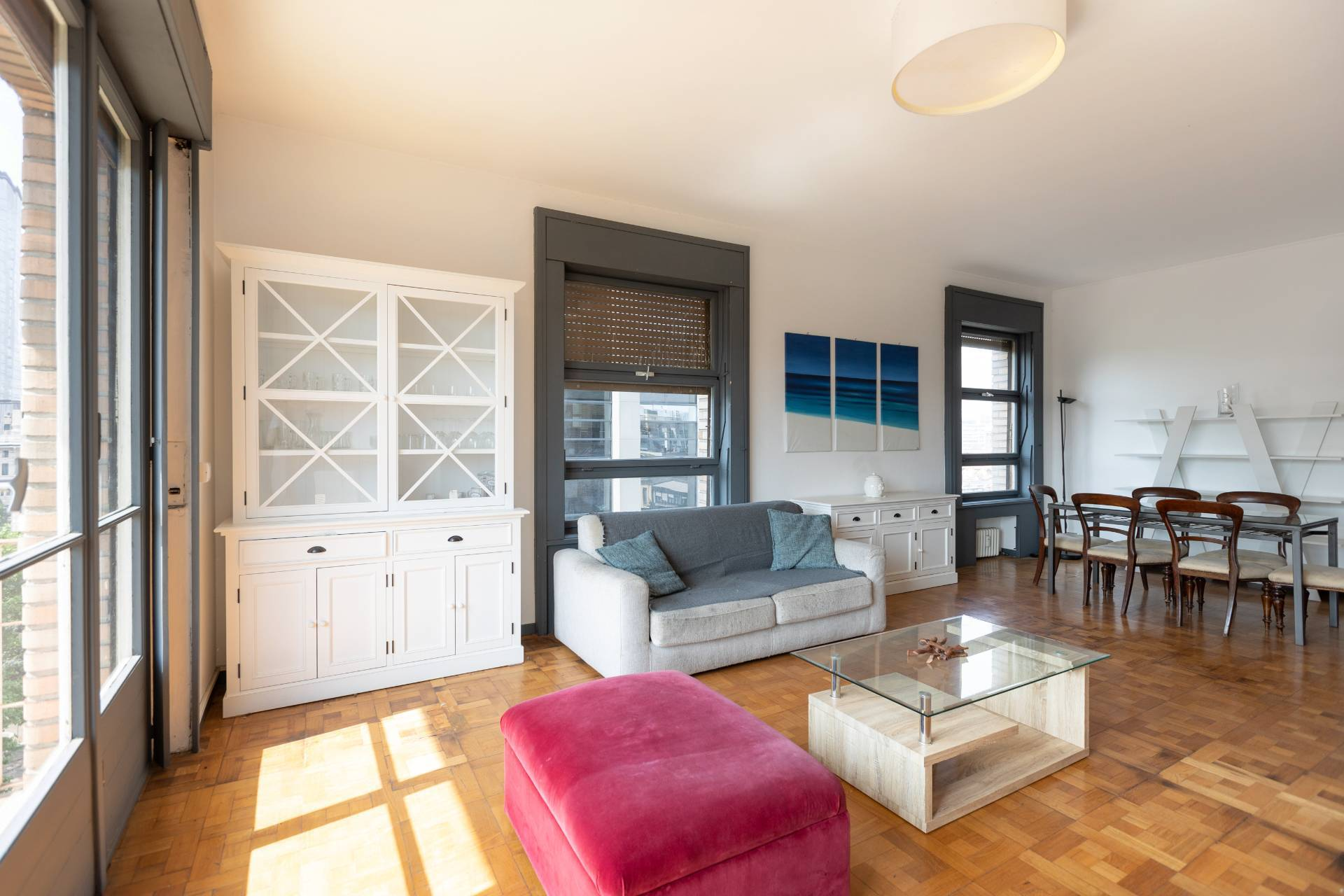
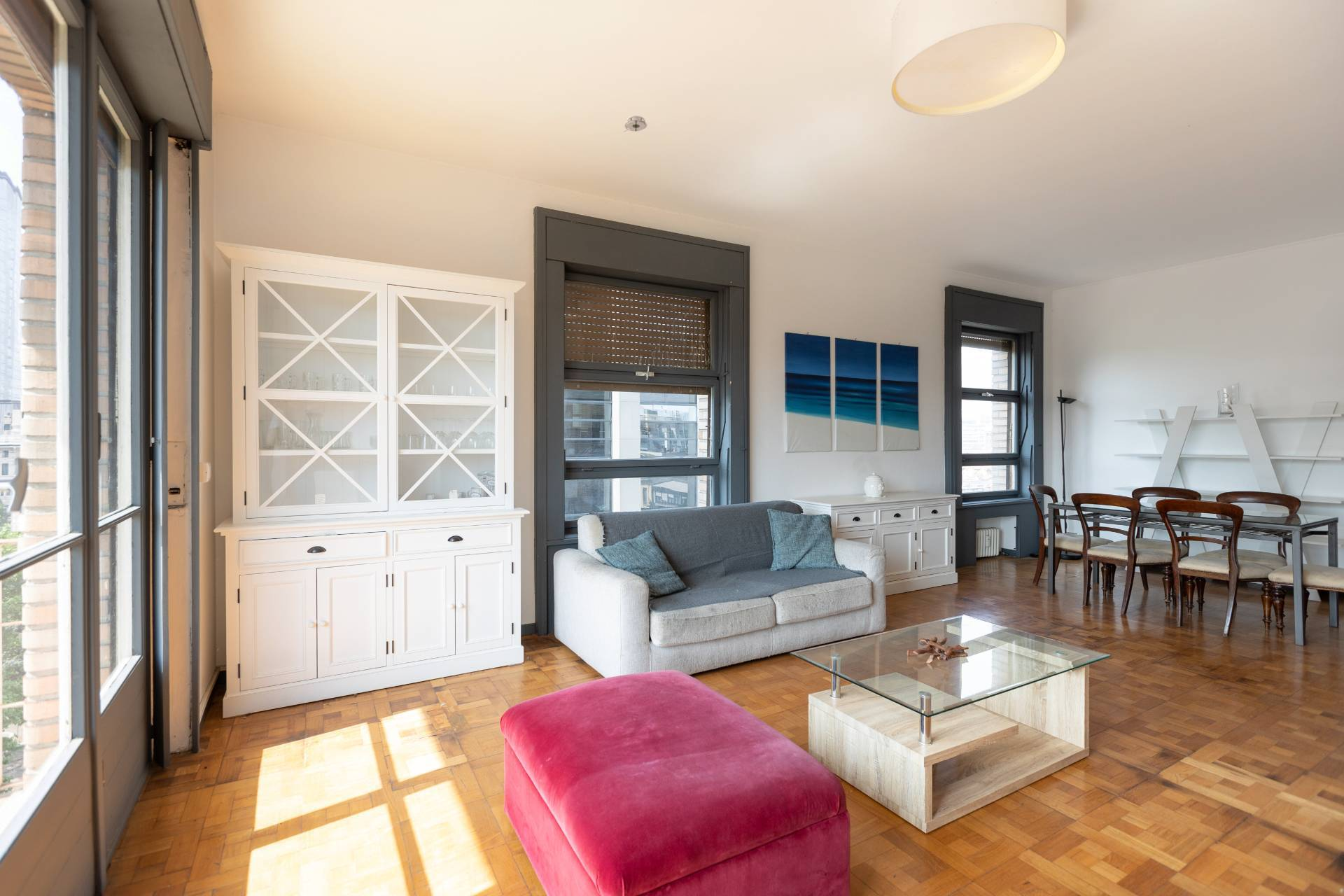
+ smoke detector [624,115,647,132]
